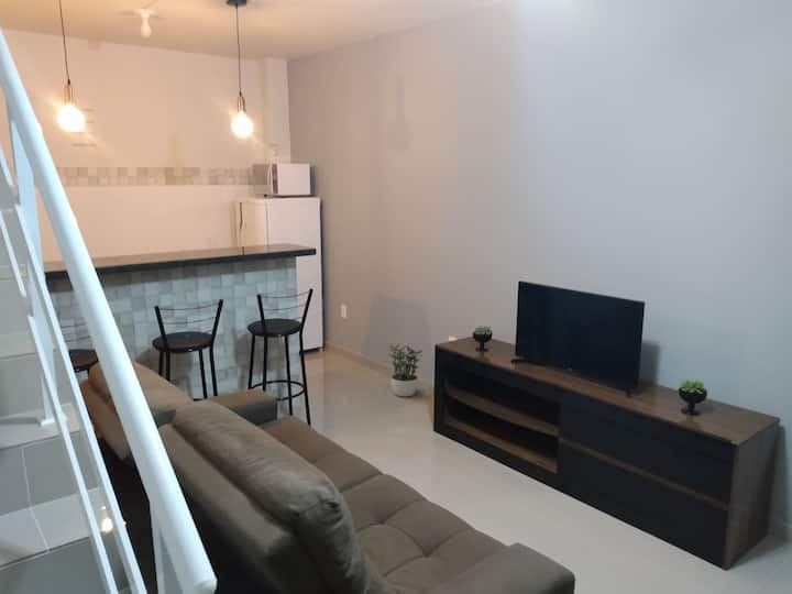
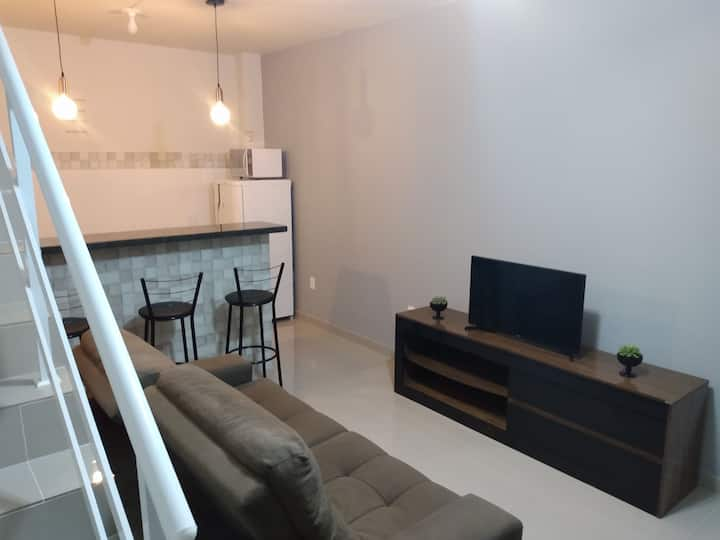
- potted plant [387,342,425,397]
